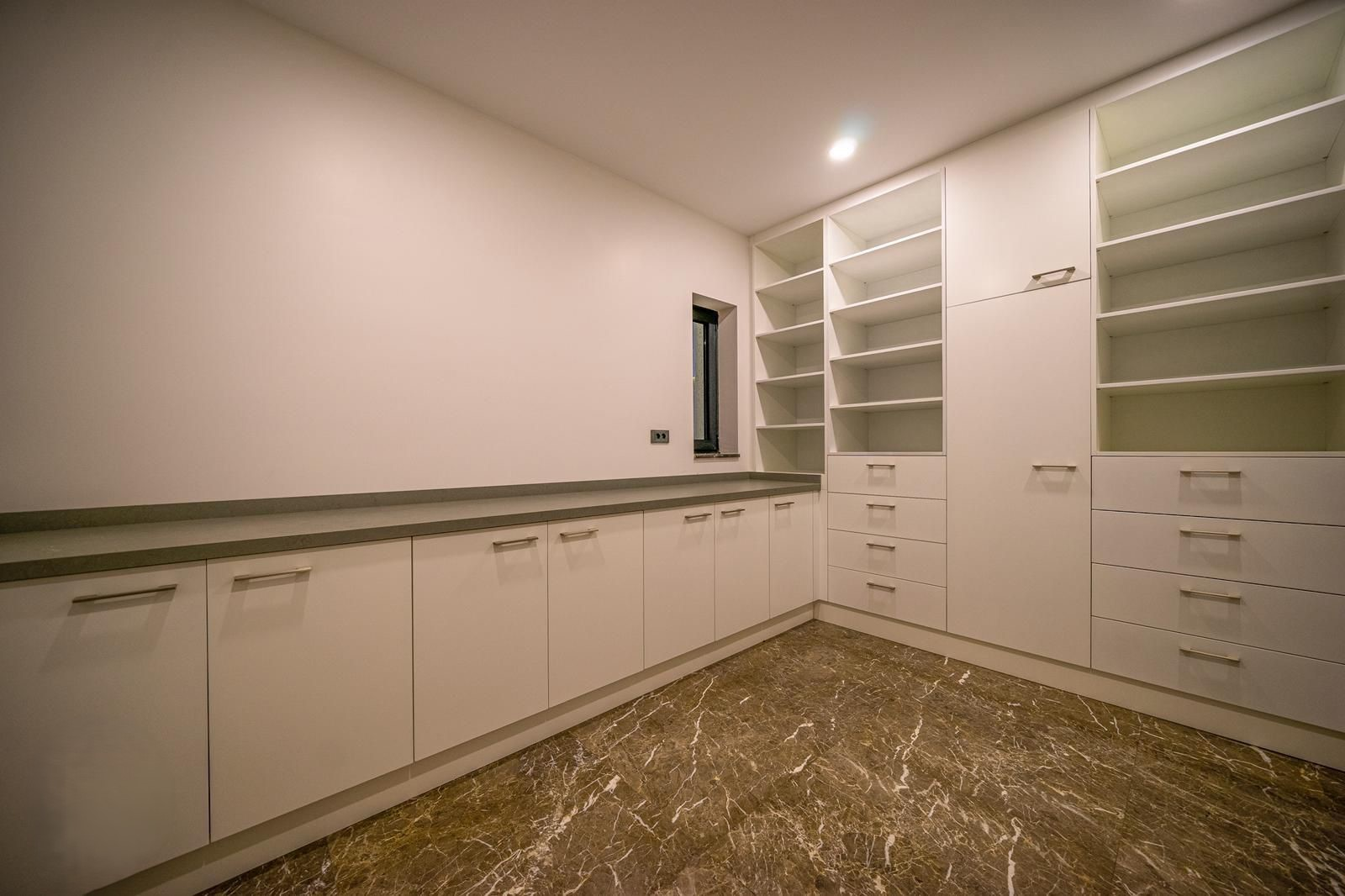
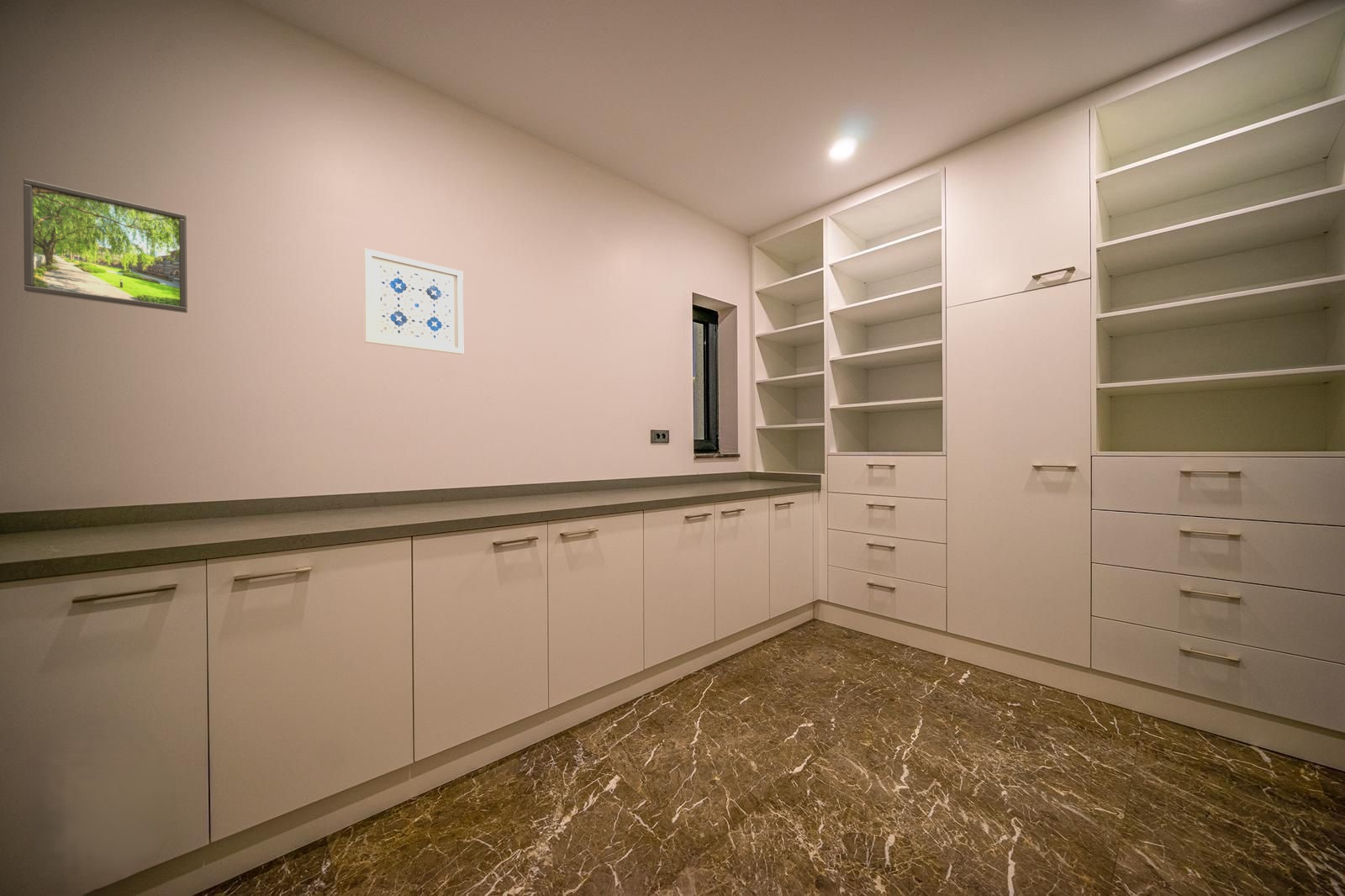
+ wall art [363,248,465,356]
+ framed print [22,178,188,314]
